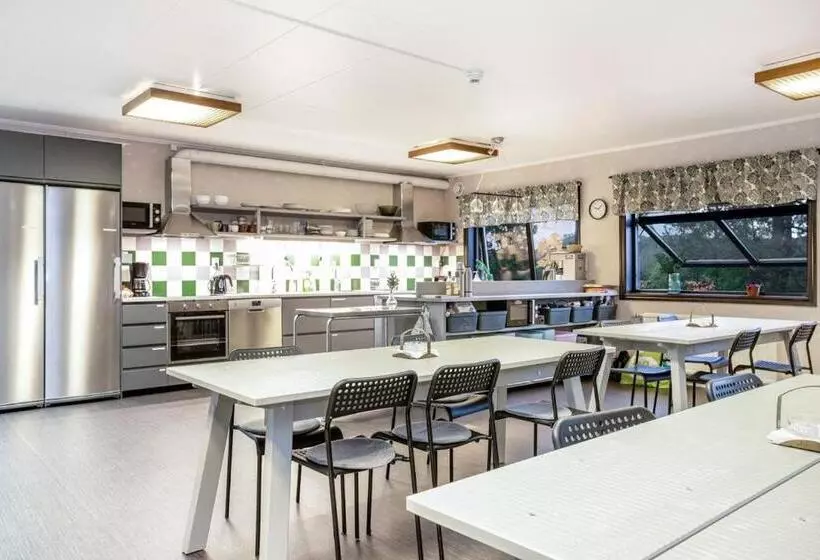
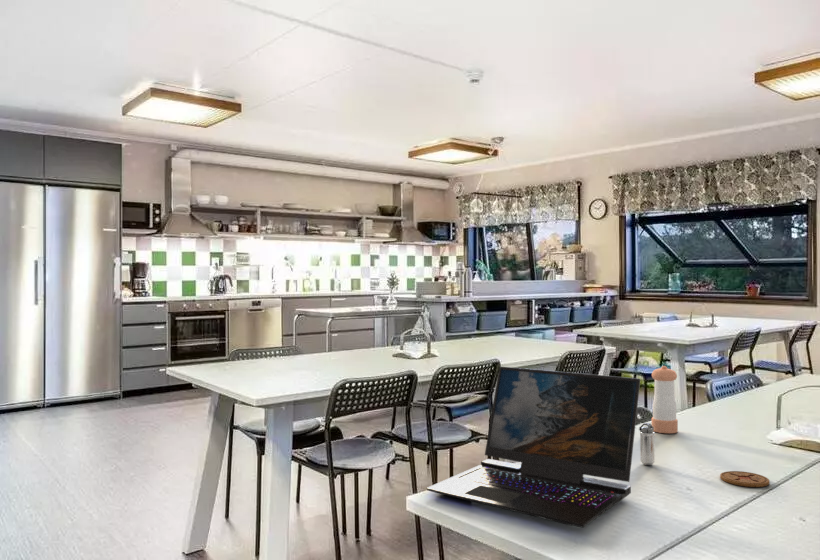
+ laptop [426,365,641,529]
+ pepper shaker [651,365,679,434]
+ shaker [638,422,656,466]
+ coaster [719,470,771,488]
